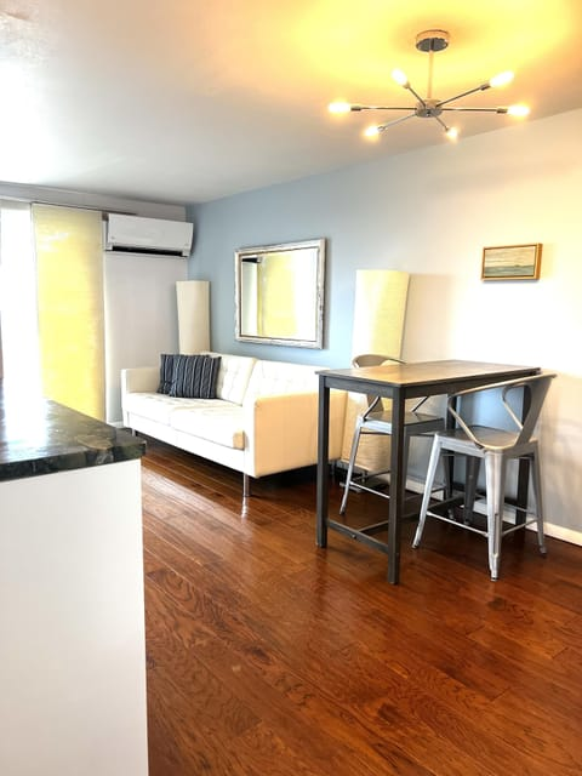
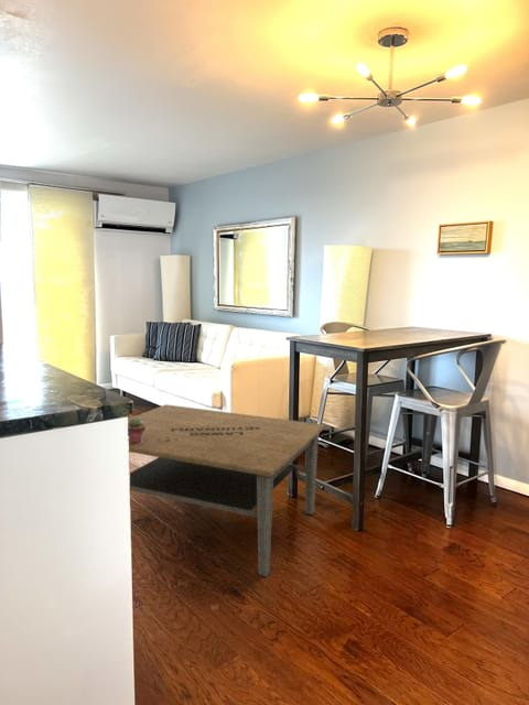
+ coffee table [128,403,326,577]
+ potted succulent [127,417,145,445]
